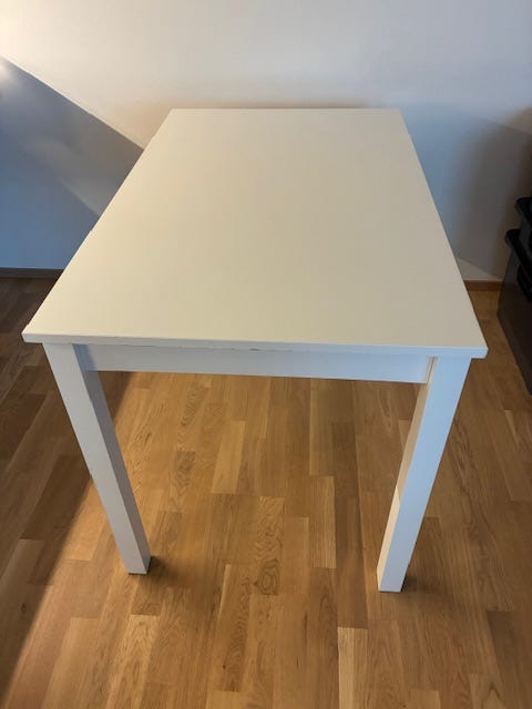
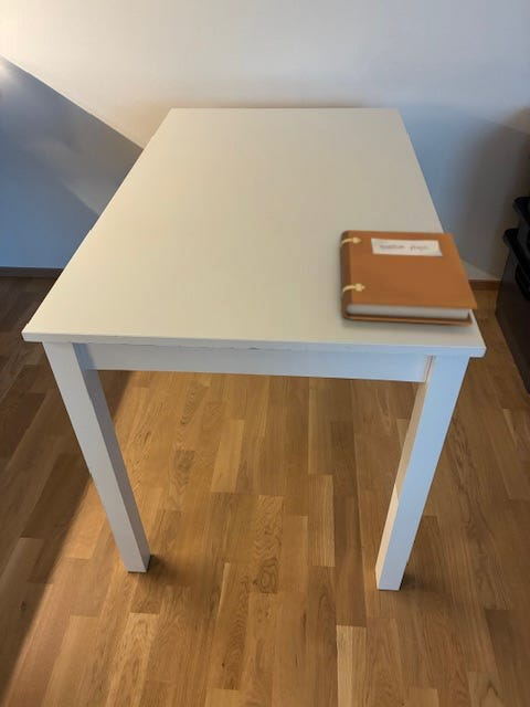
+ notebook [339,229,478,326]
